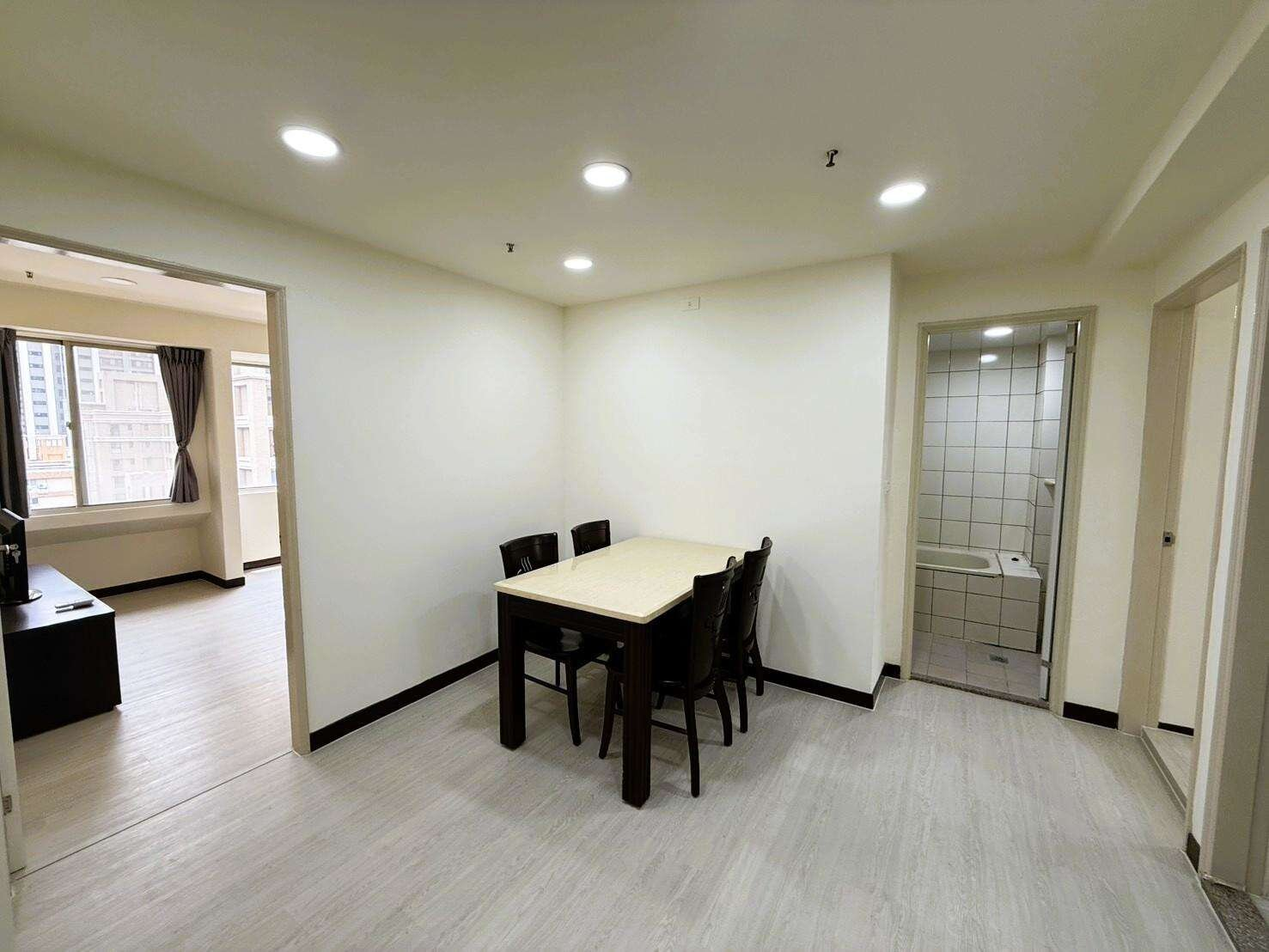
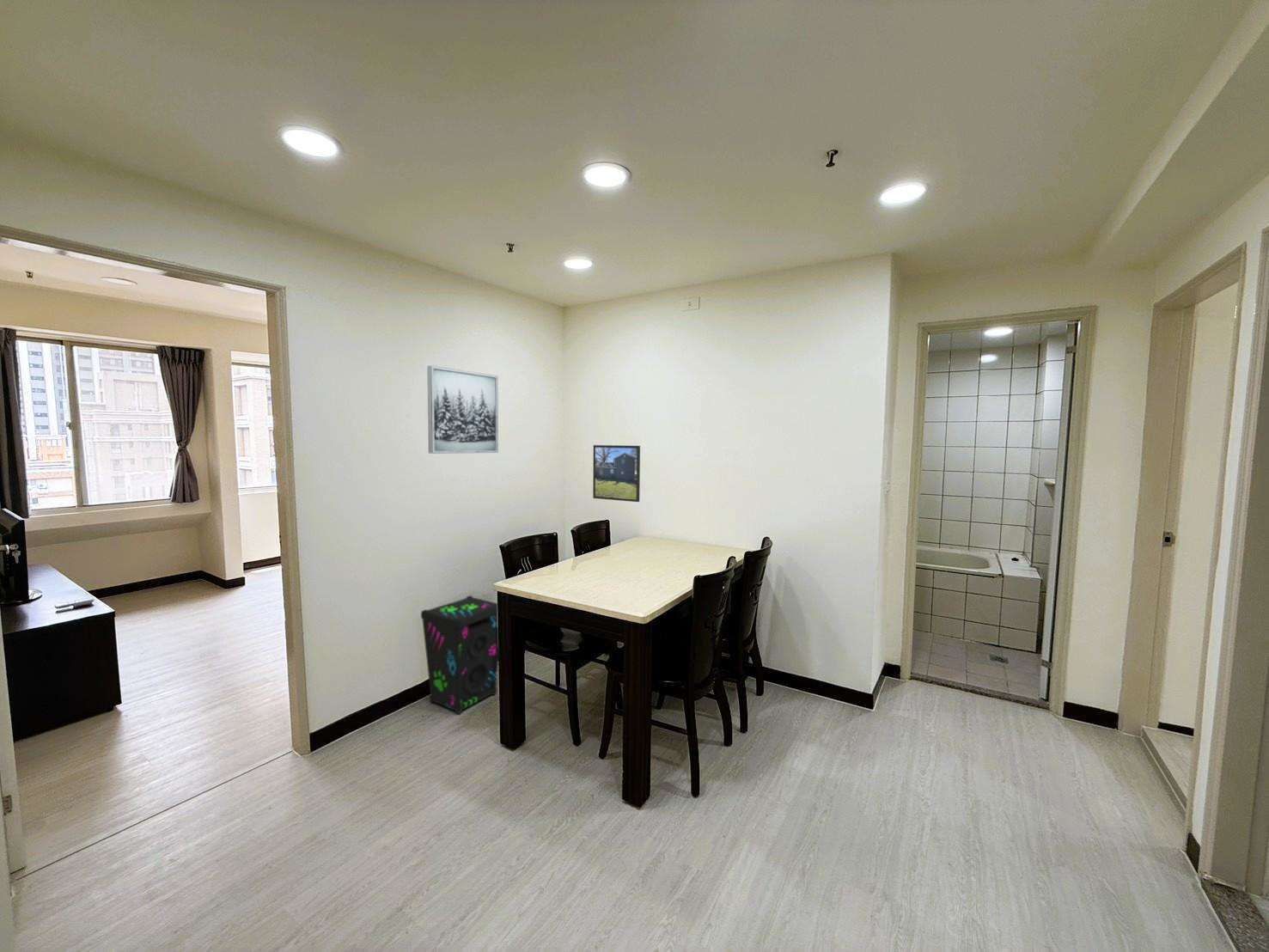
+ wall art [426,365,499,455]
+ speaker [420,595,499,715]
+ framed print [592,444,641,503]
